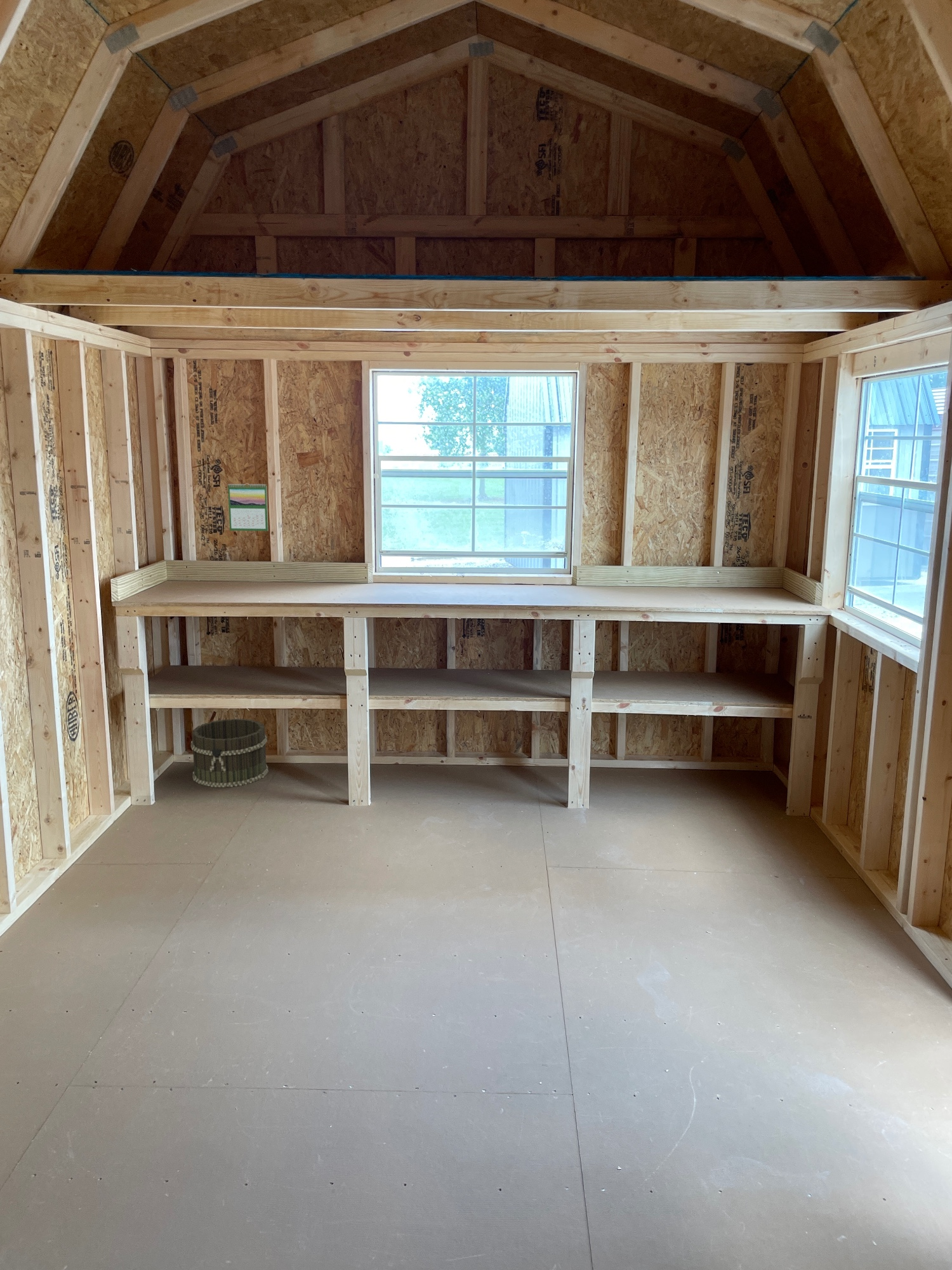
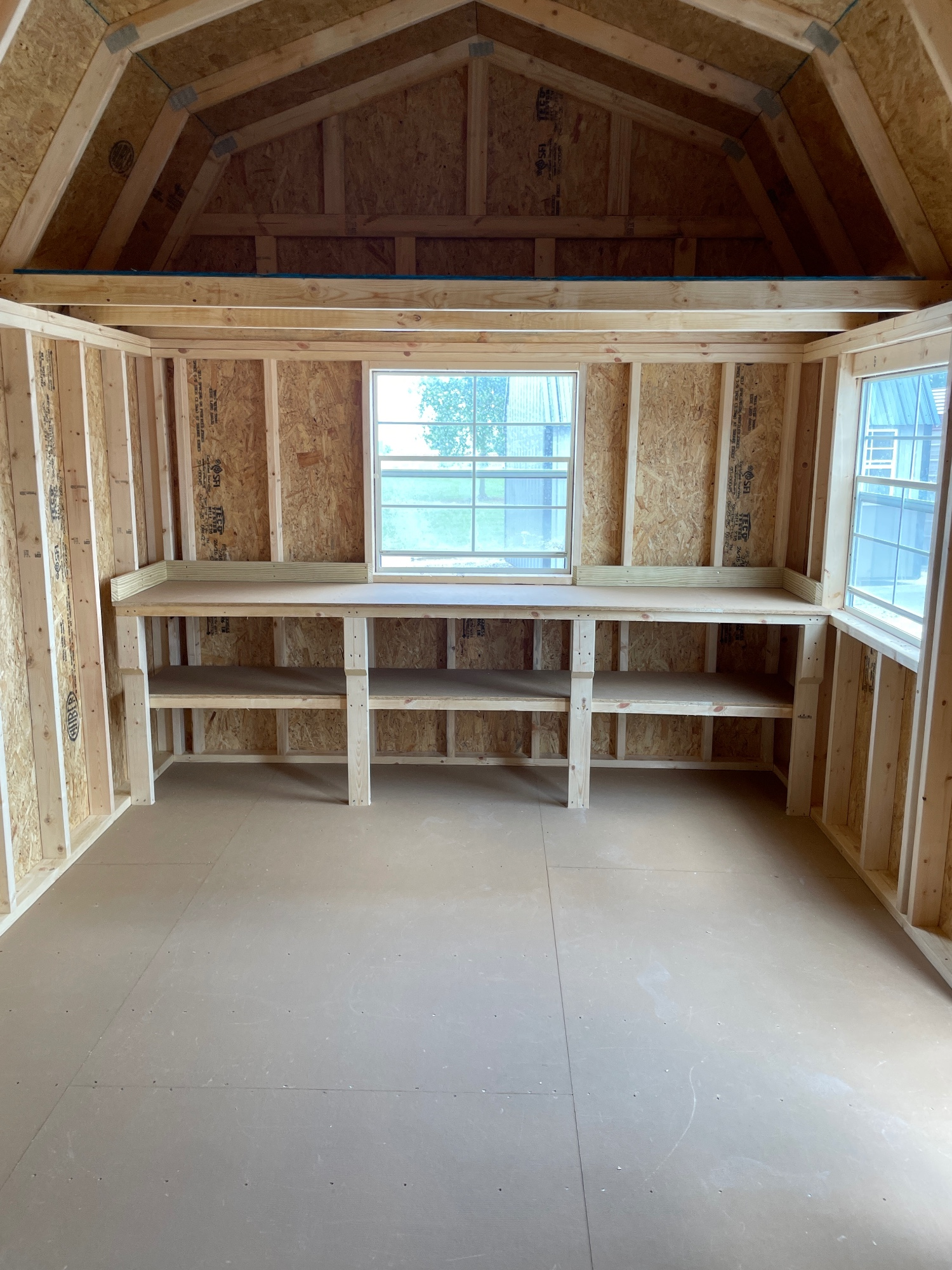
- bucket [190,718,269,788]
- calendar [227,483,268,531]
